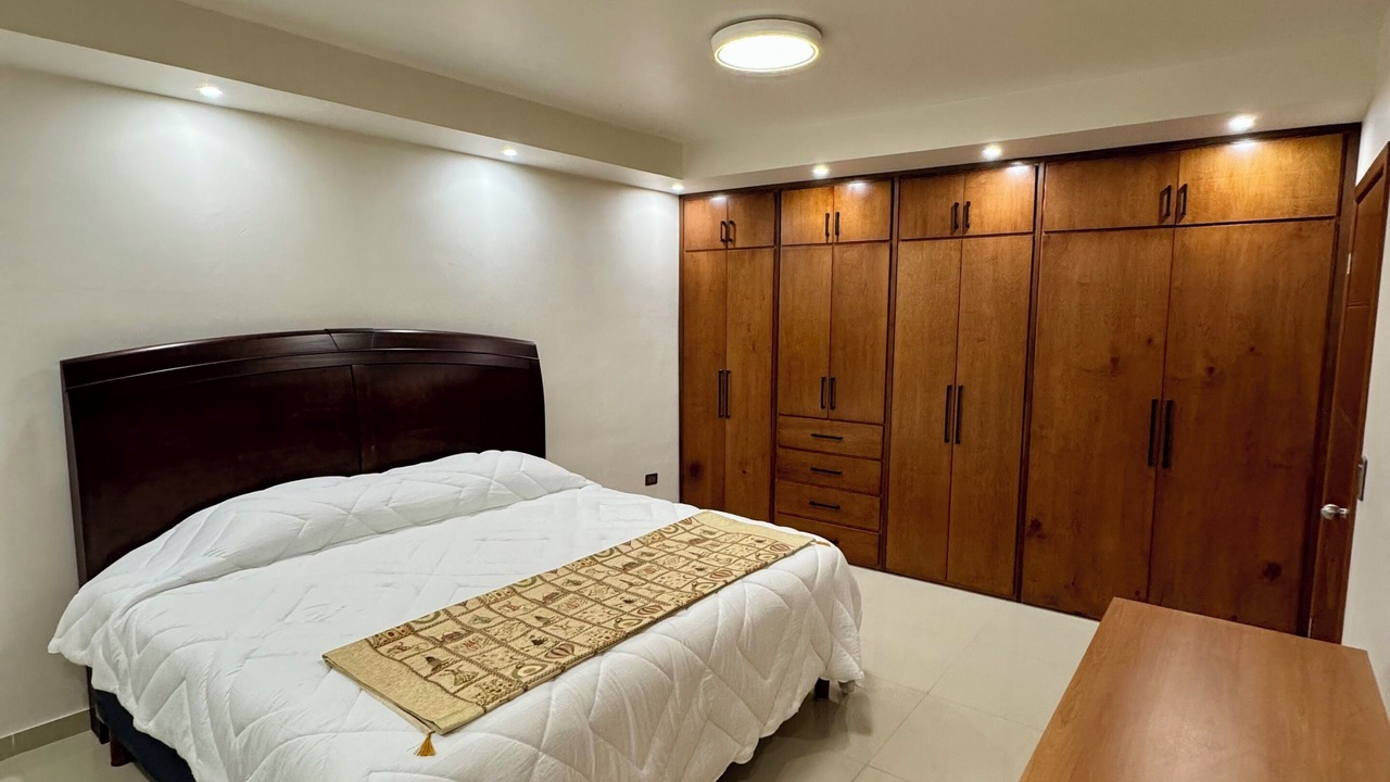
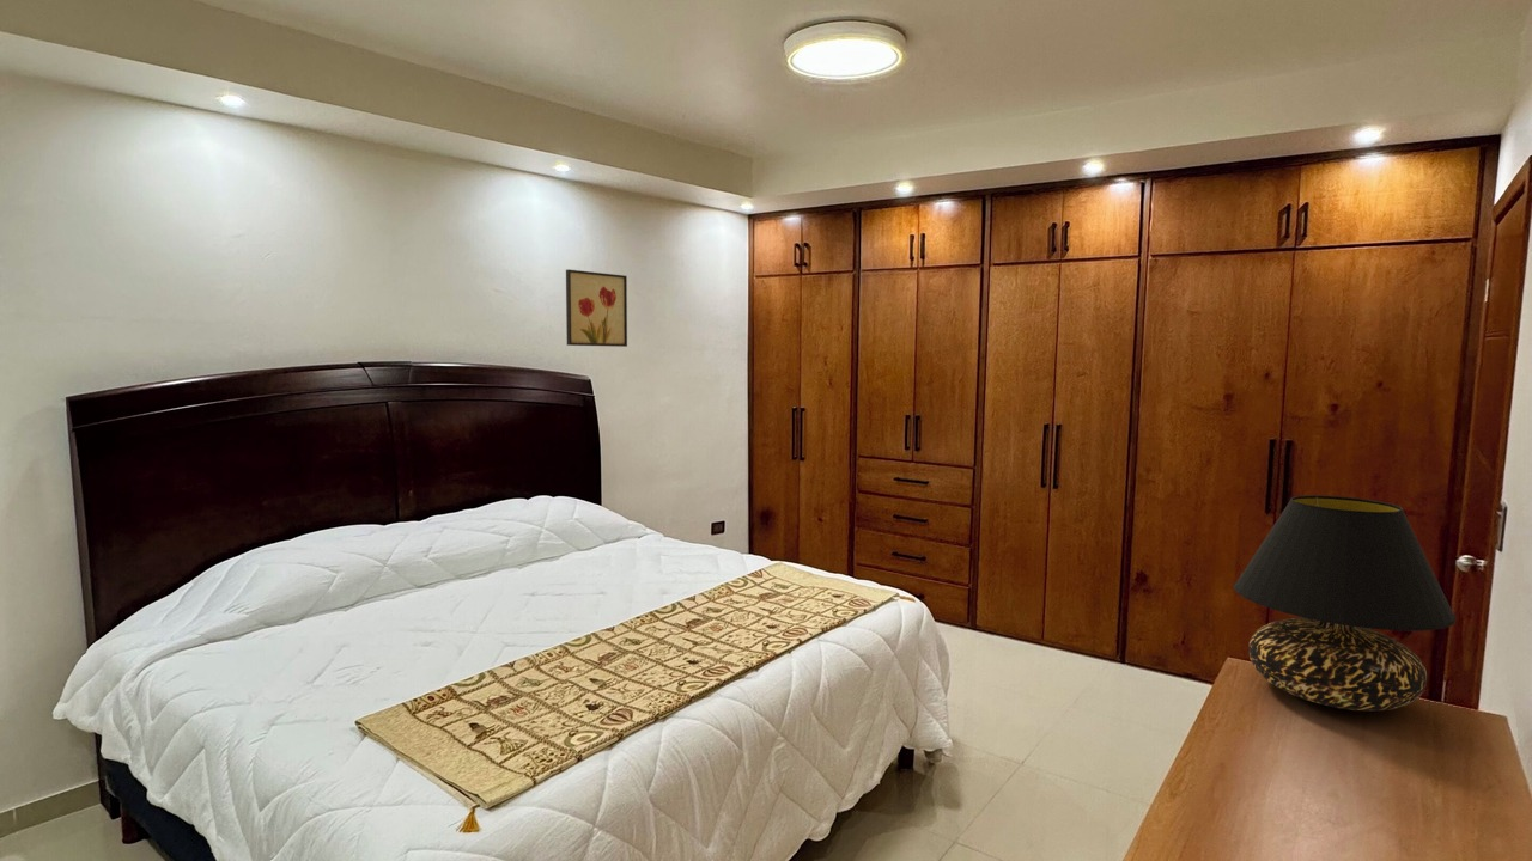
+ table lamp [1233,494,1458,713]
+ wall art [565,268,628,348]
